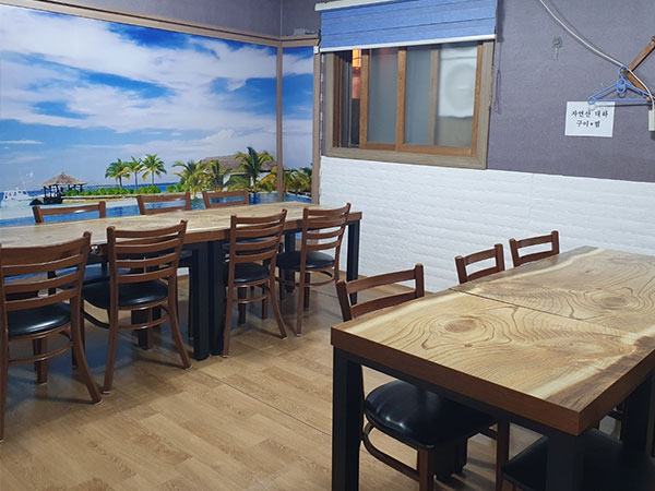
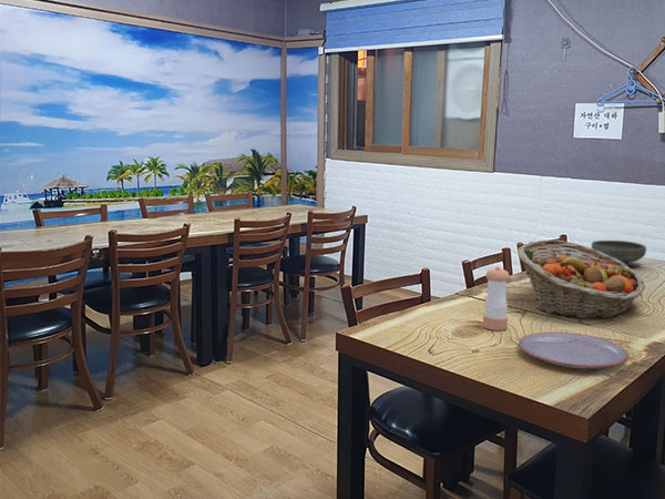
+ plate [518,332,630,369]
+ fruit basket [516,238,646,320]
+ pepper shaker [482,266,510,332]
+ bowl [591,240,647,266]
